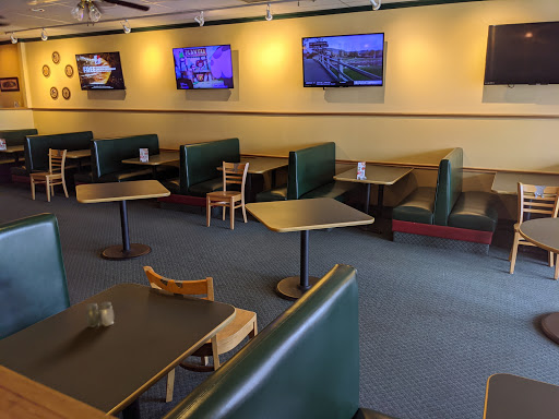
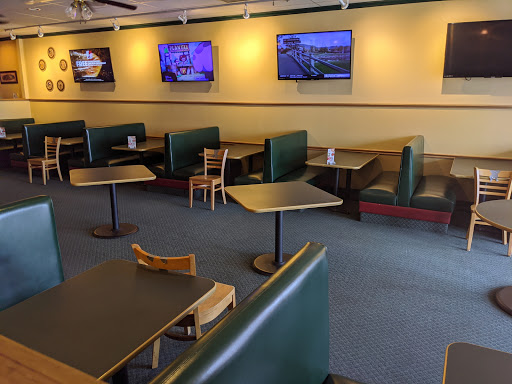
- salt and pepper shaker [85,301,115,328]
